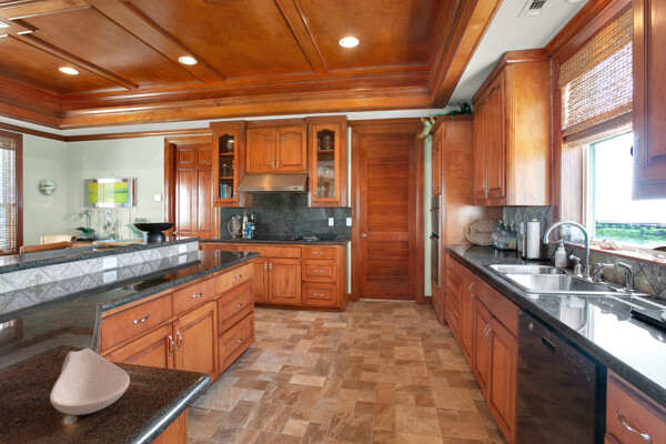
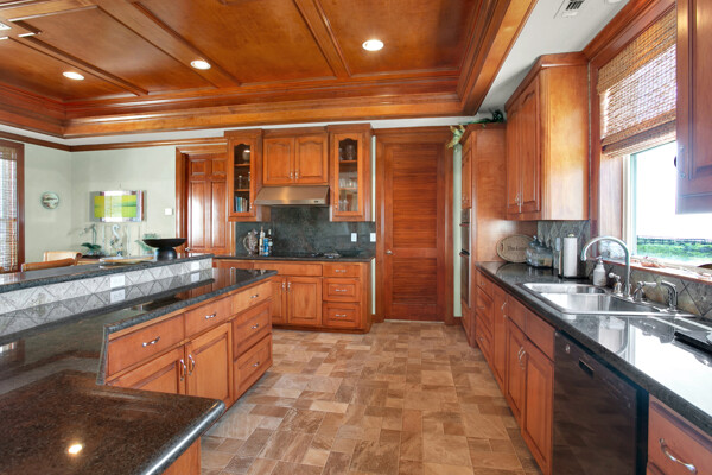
- spoon rest [49,347,131,416]
